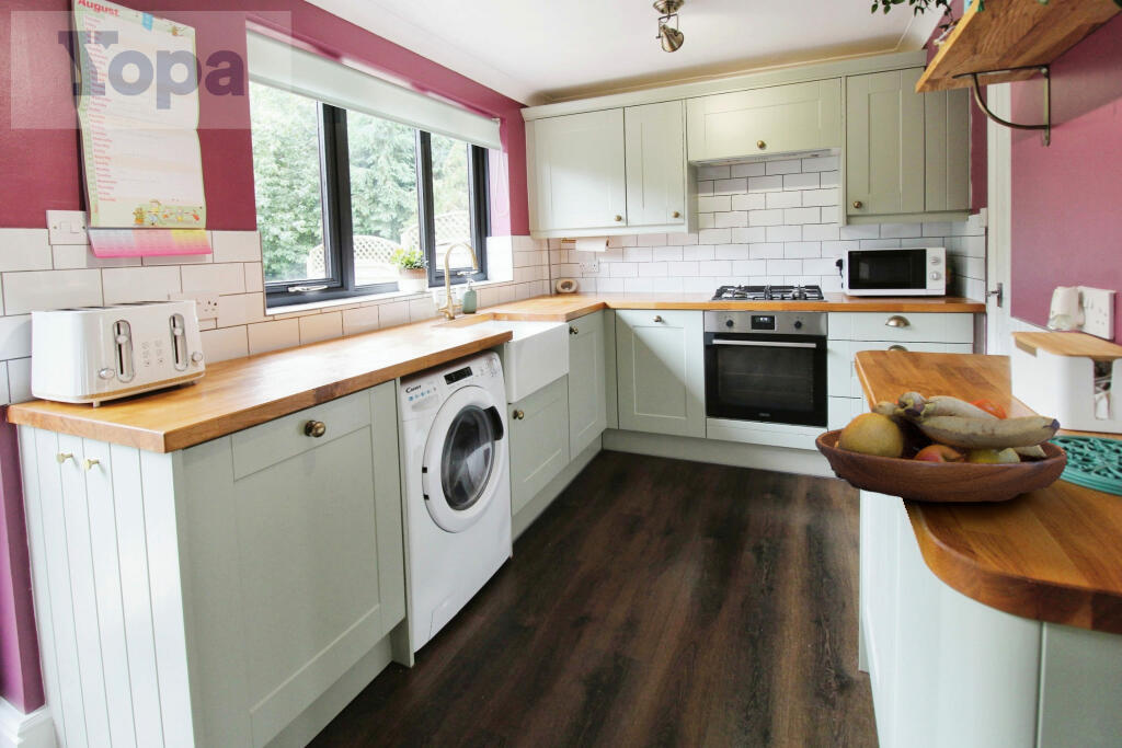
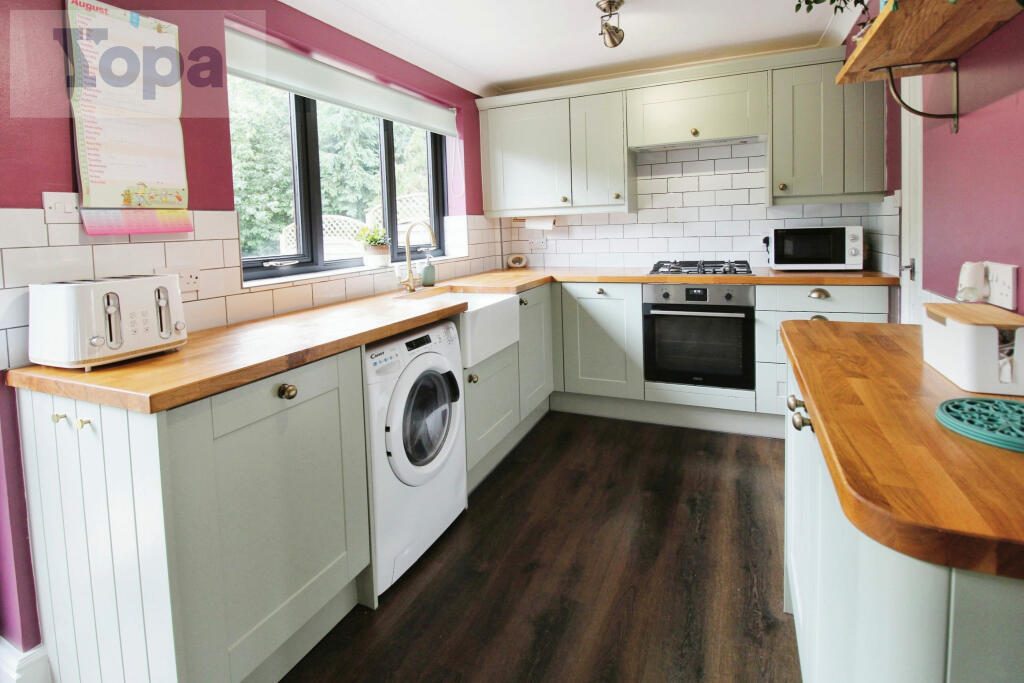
- fruit bowl [814,390,1068,503]
